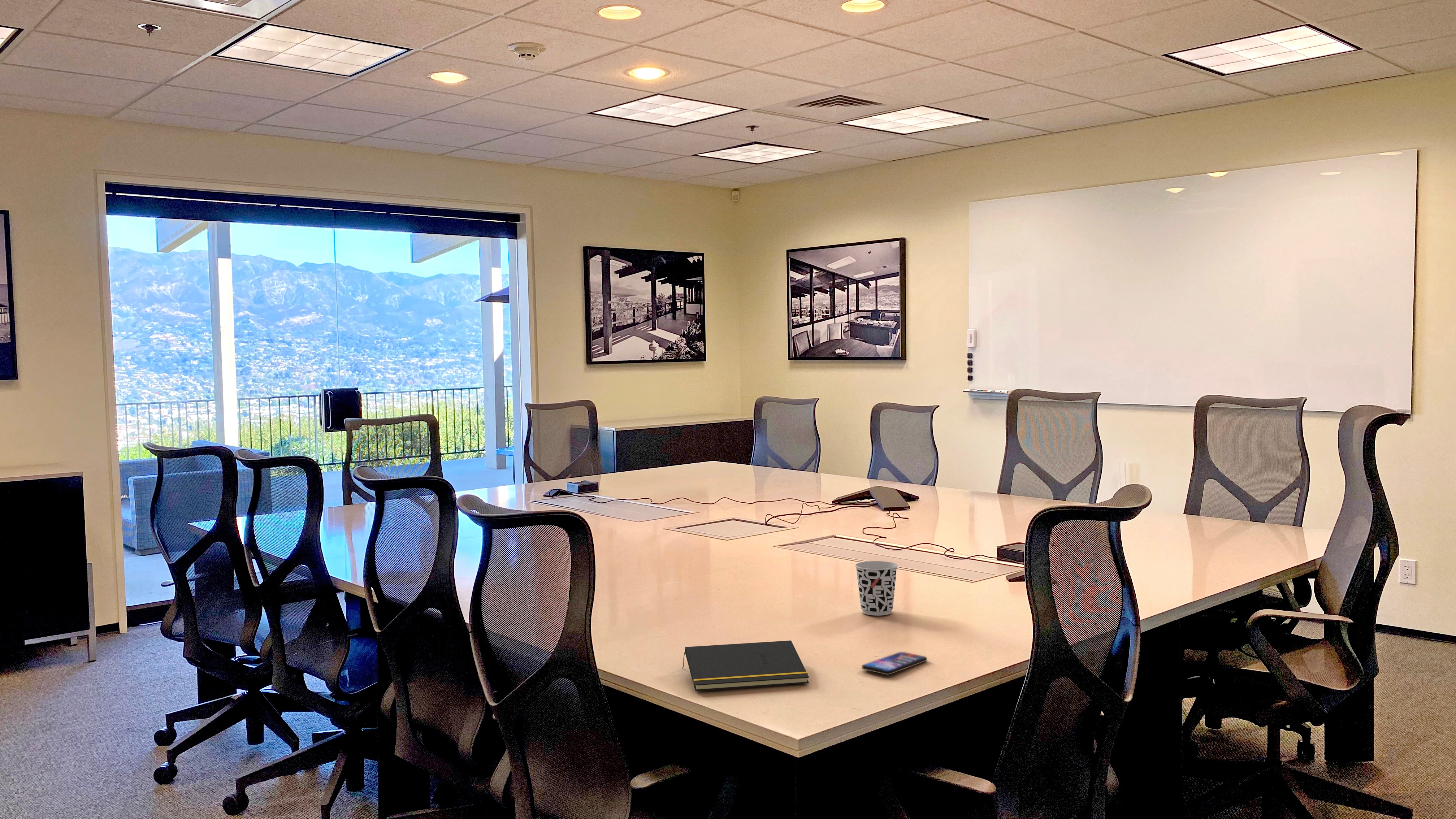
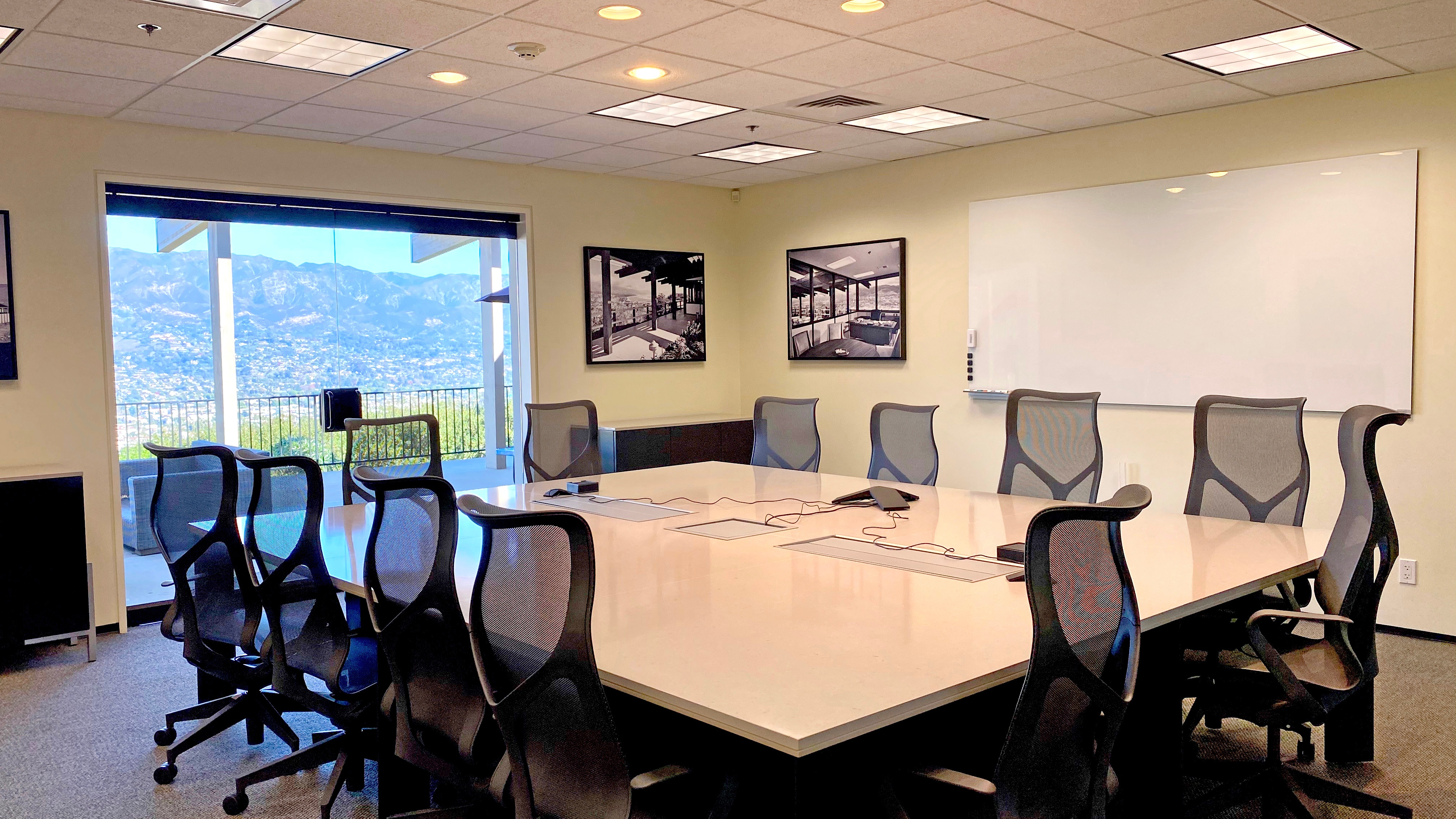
- cup [855,561,898,616]
- smartphone [862,651,928,675]
- notepad [682,640,809,691]
